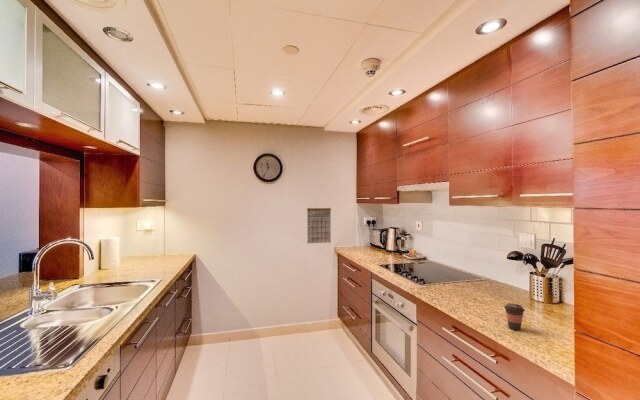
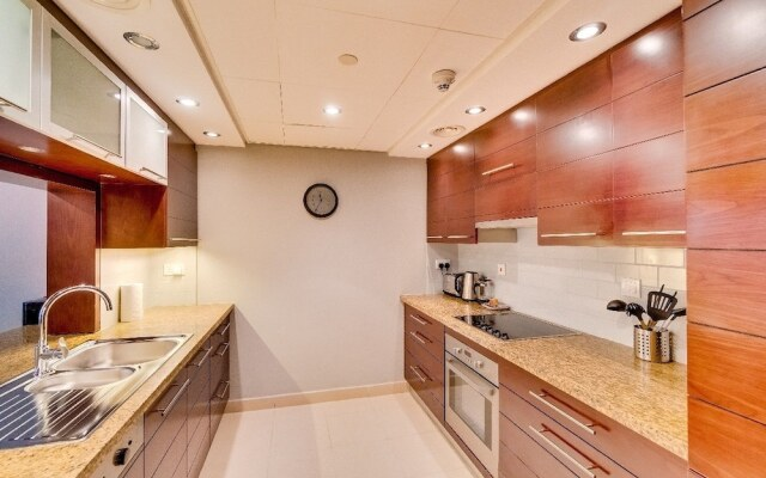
- calendar [306,201,332,244]
- coffee cup [503,302,526,331]
